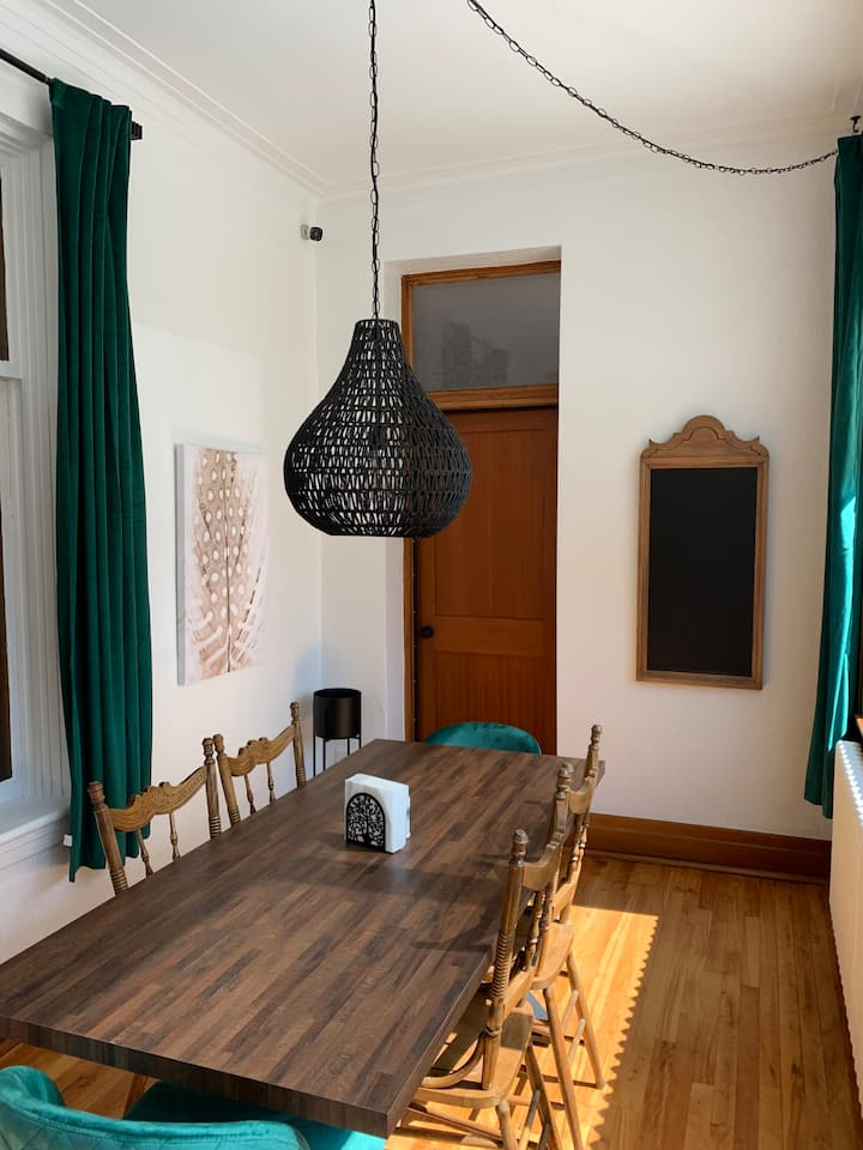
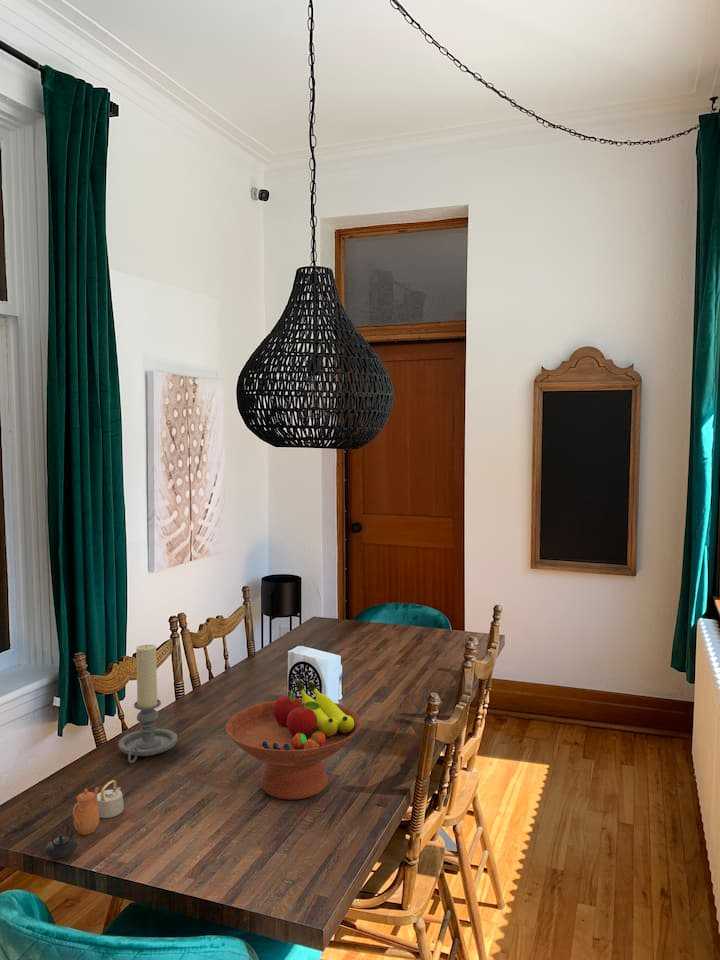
+ fruit bowl [225,681,362,801]
+ teapot [43,779,125,859]
+ candle holder [117,644,178,764]
